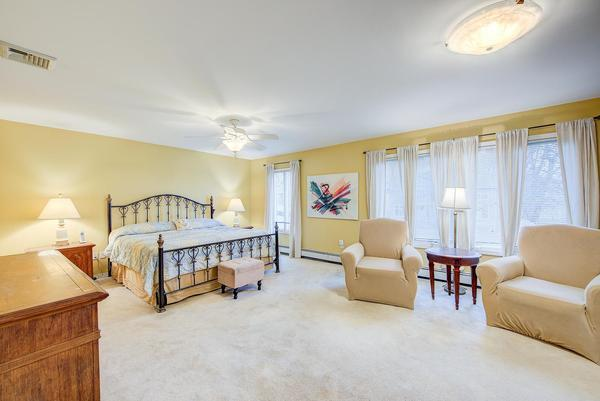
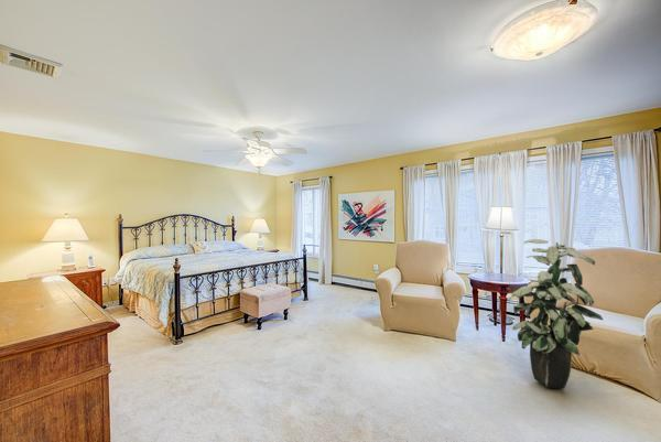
+ indoor plant [506,238,604,390]
